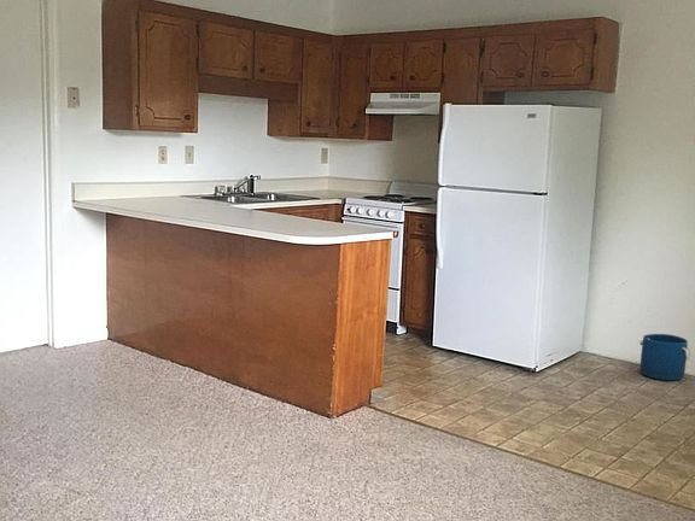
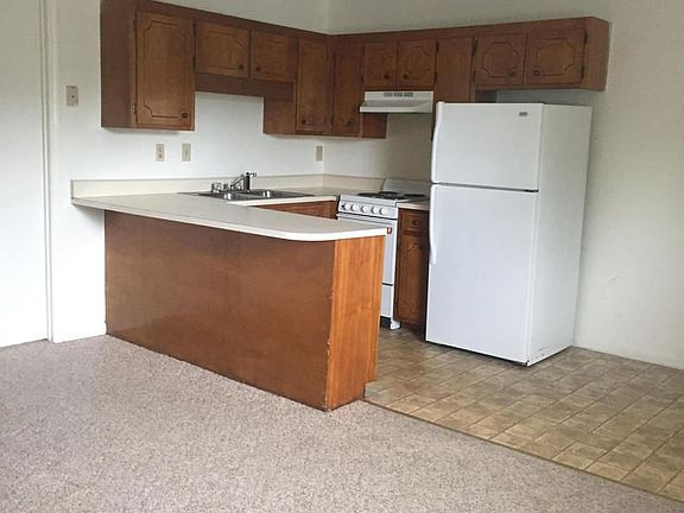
- bucket [638,333,693,381]
